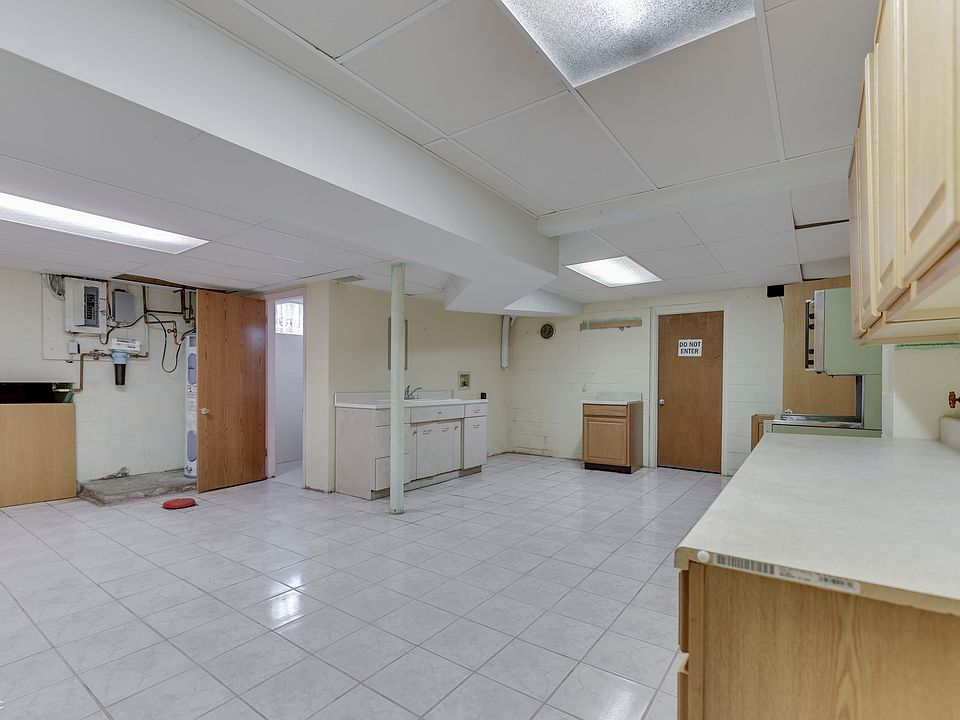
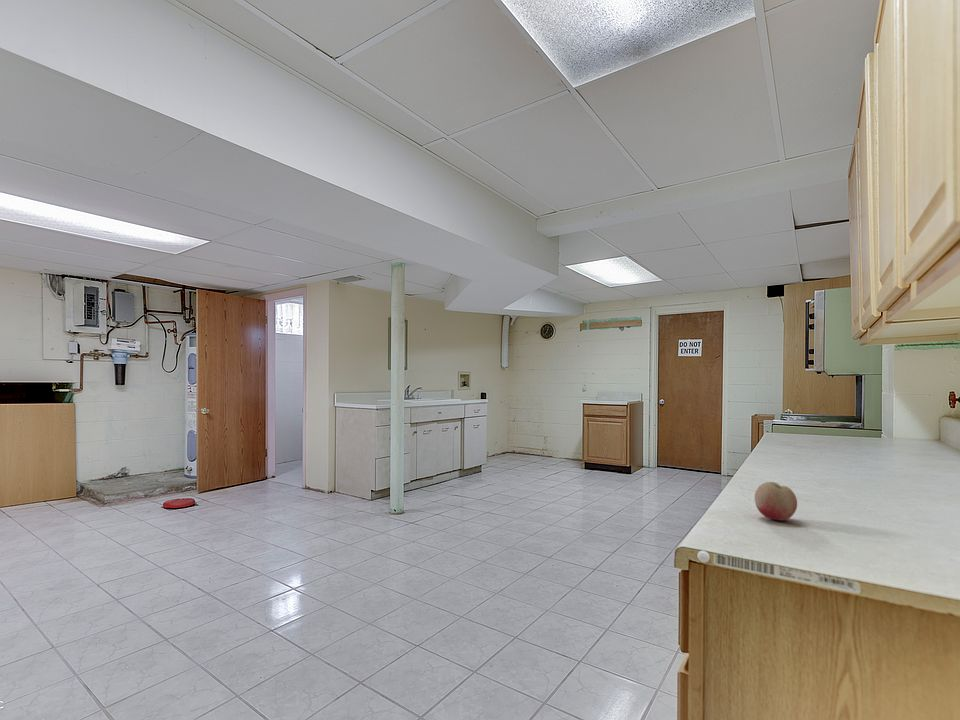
+ fruit [754,481,798,522]
